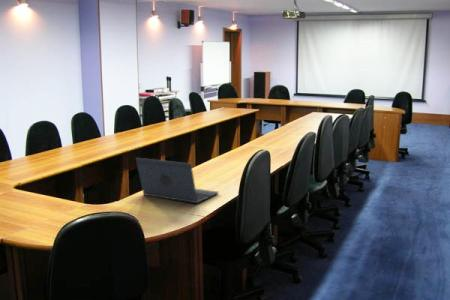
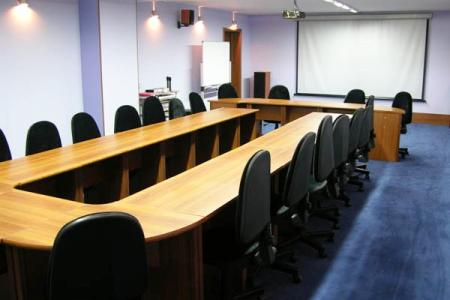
- laptop [135,157,220,204]
